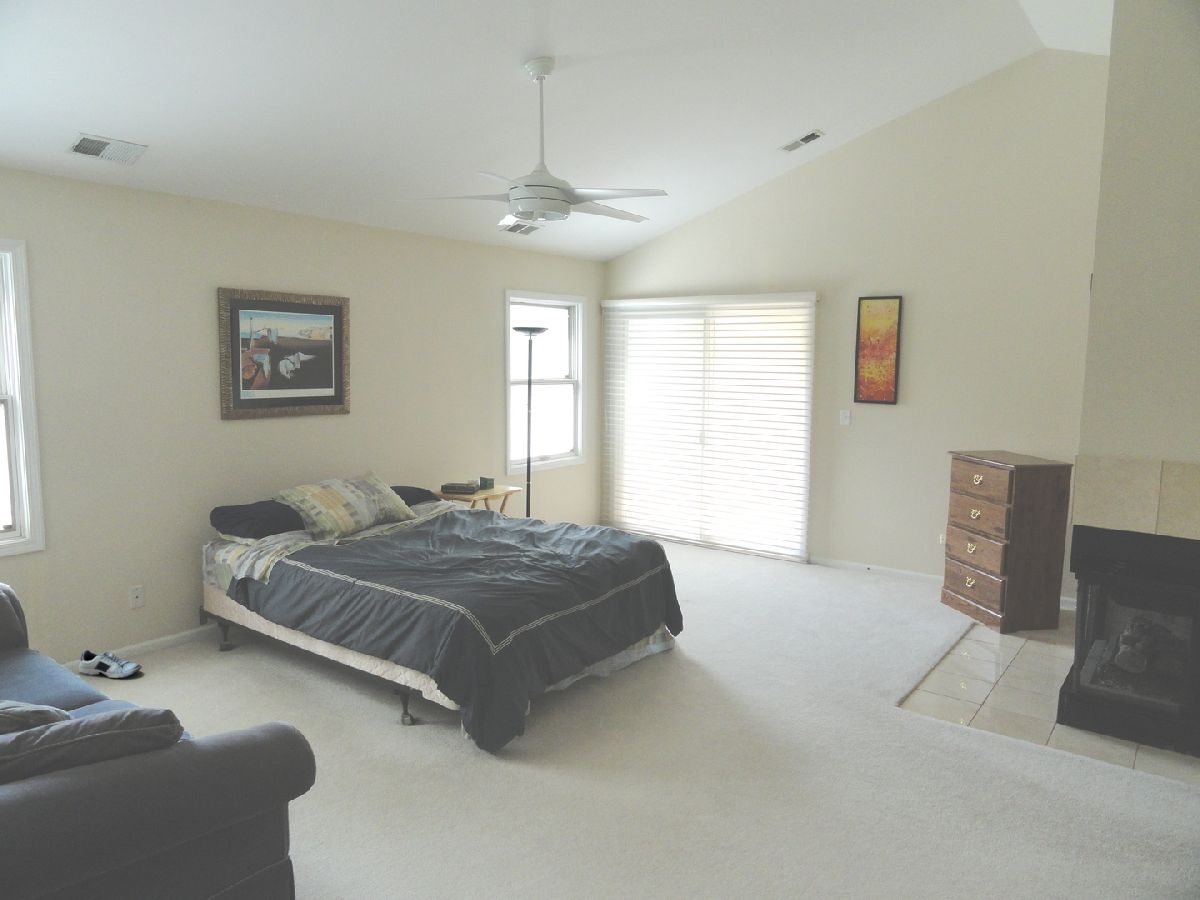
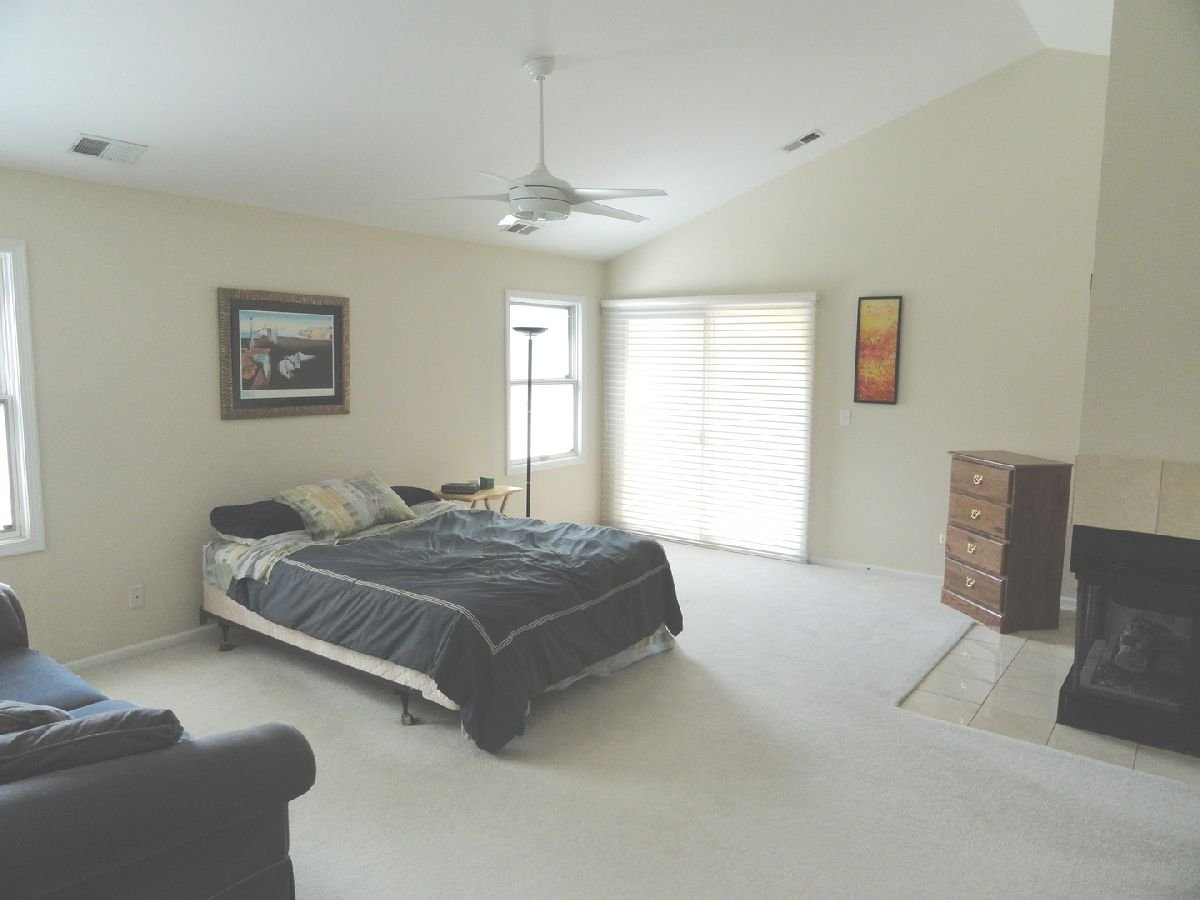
- shoe [78,649,143,679]
